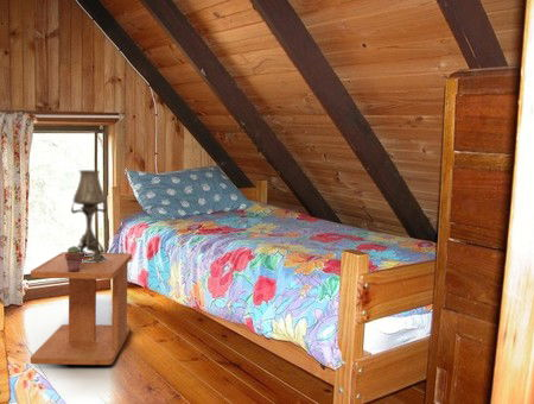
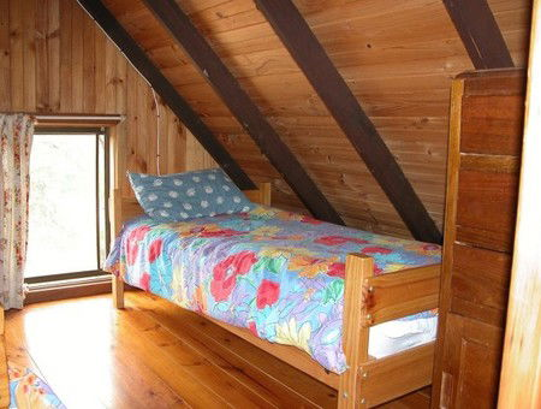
- table lamp [70,169,108,263]
- side table [30,251,133,366]
- potted succulent [64,245,84,271]
